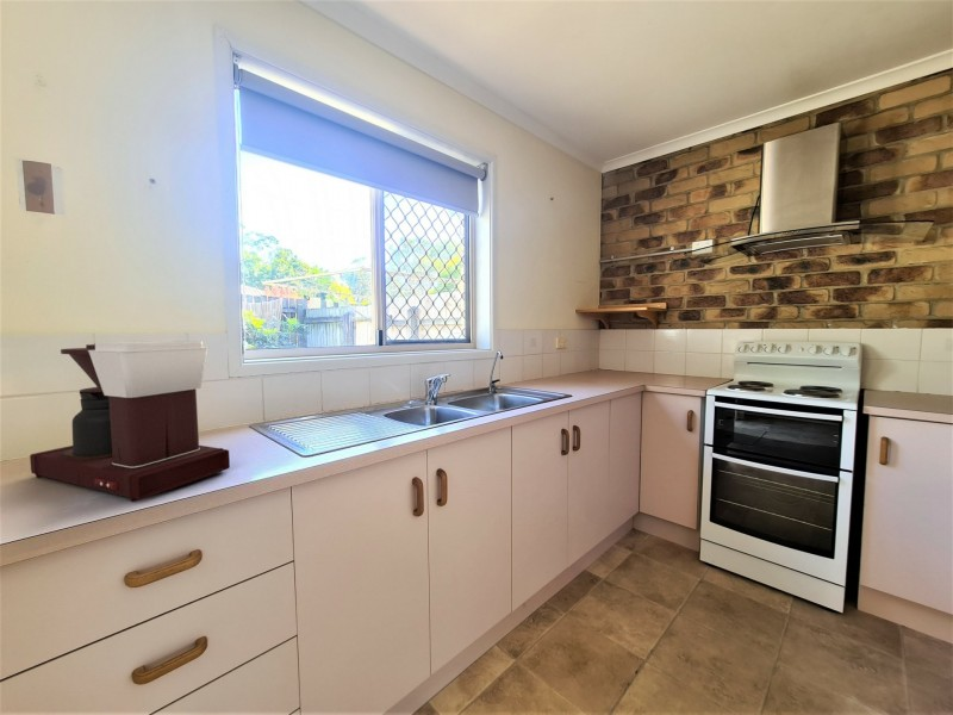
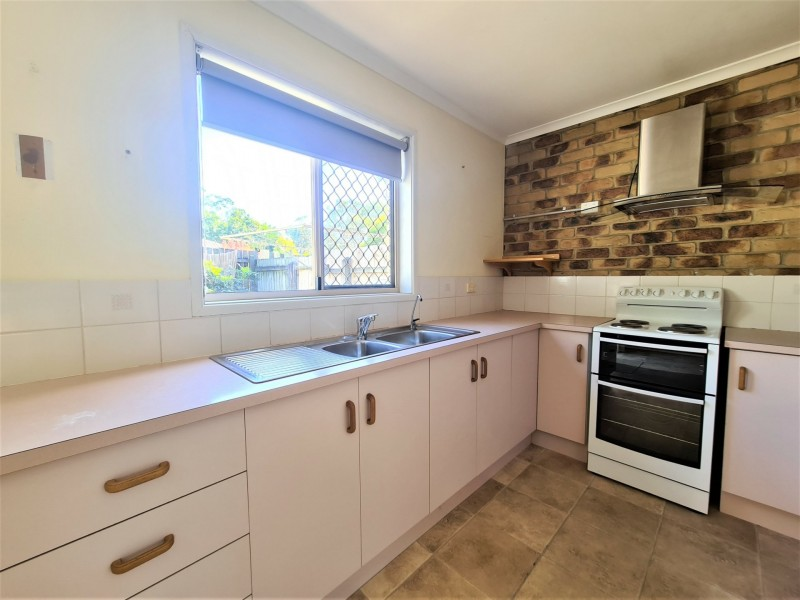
- coffee maker [29,340,231,503]
